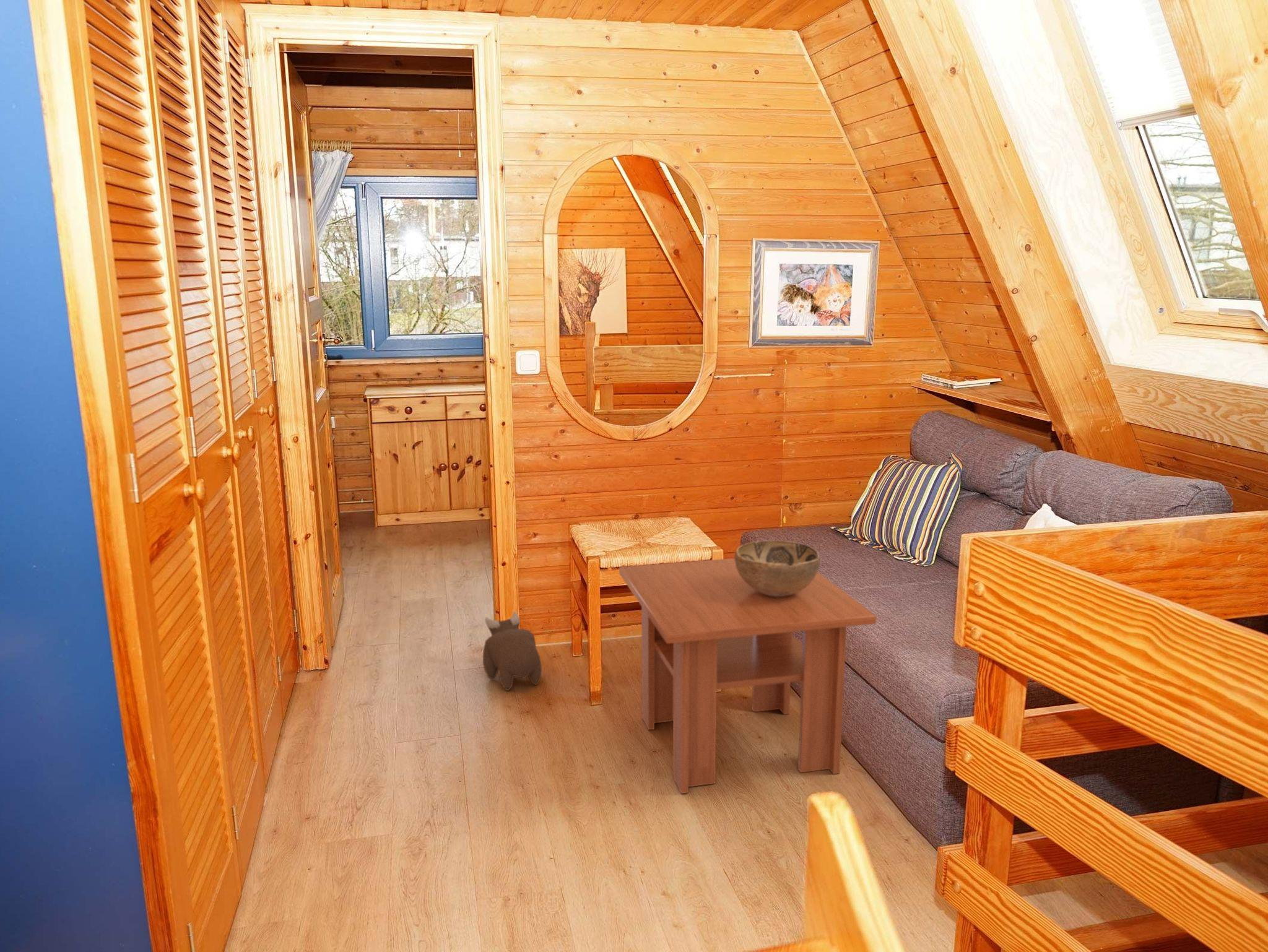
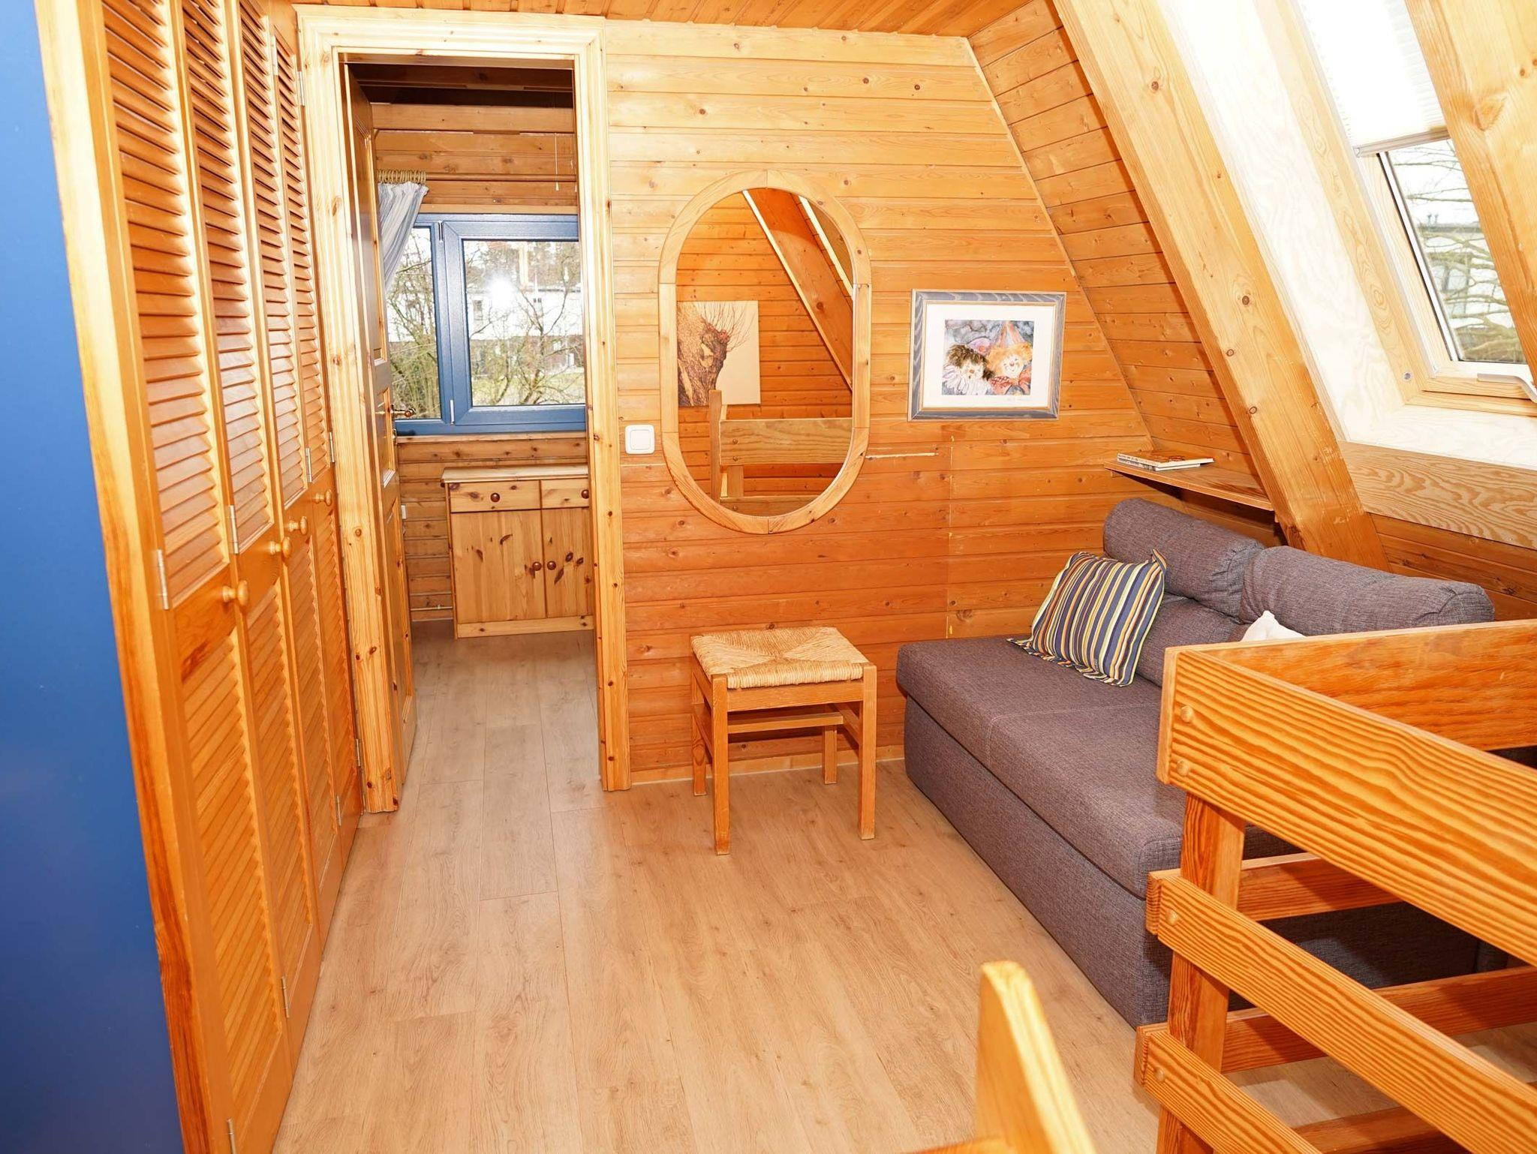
- coffee table [619,558,877,794]
- decorative bowl [734,540,821,597]
- plush toy [482,611,542,691]
